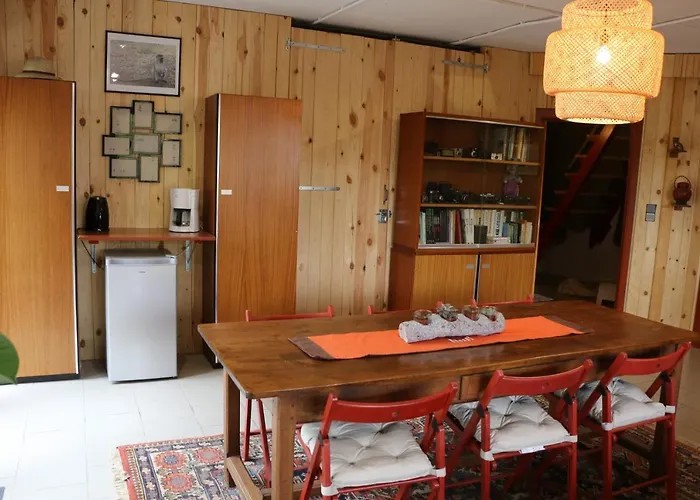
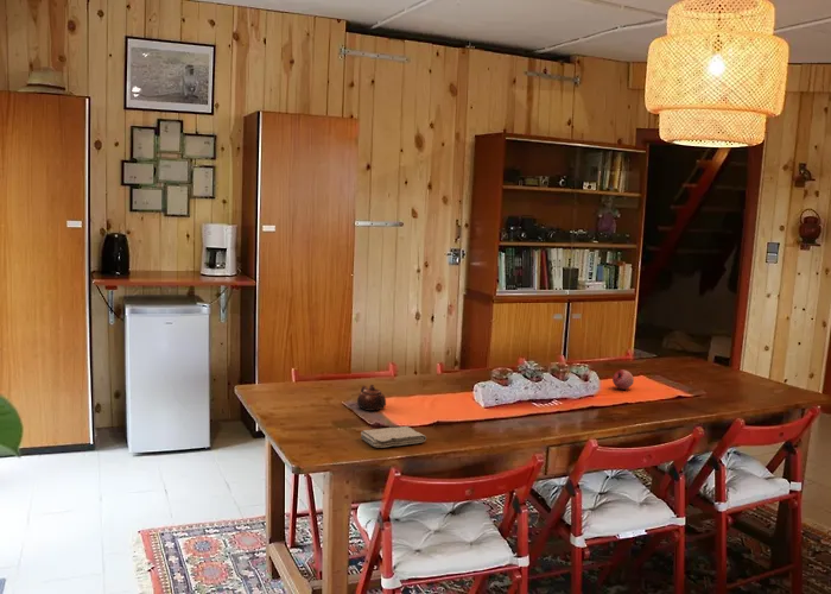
+ teapot [356,384,387,412]
+ fruit [611,368,635,391]
+ washcloth [360,425,427,449]
